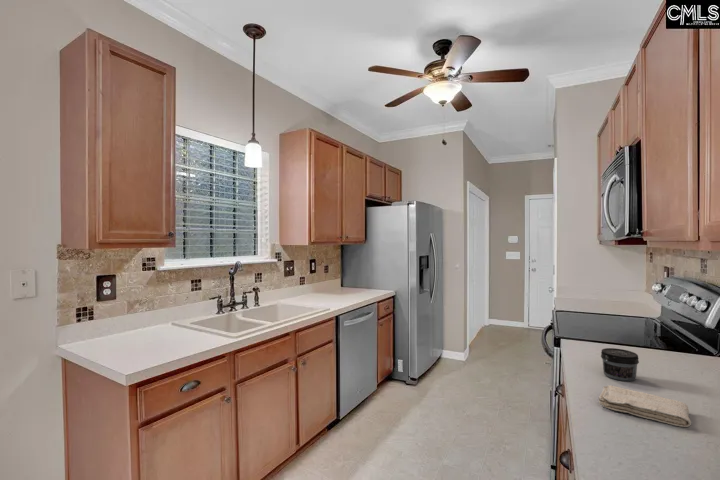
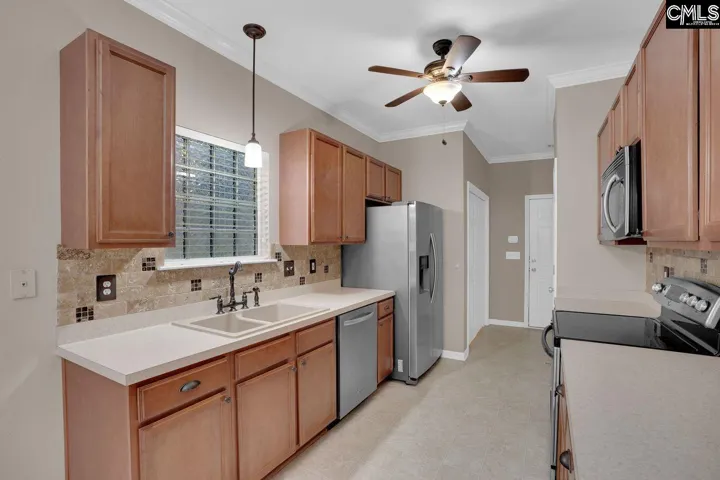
- jar [600,347,640,382]
- washcloth [598,384,692,428]
